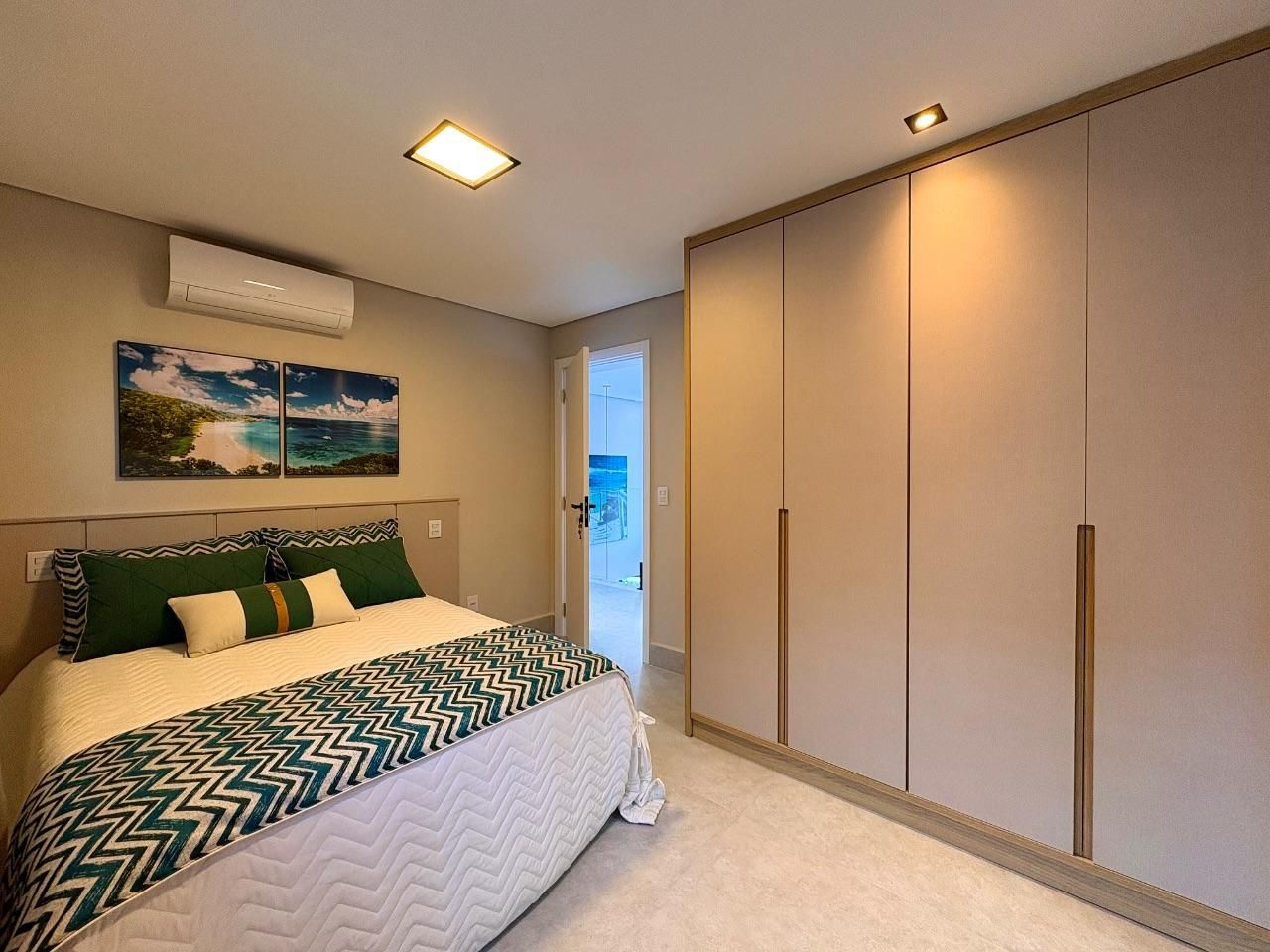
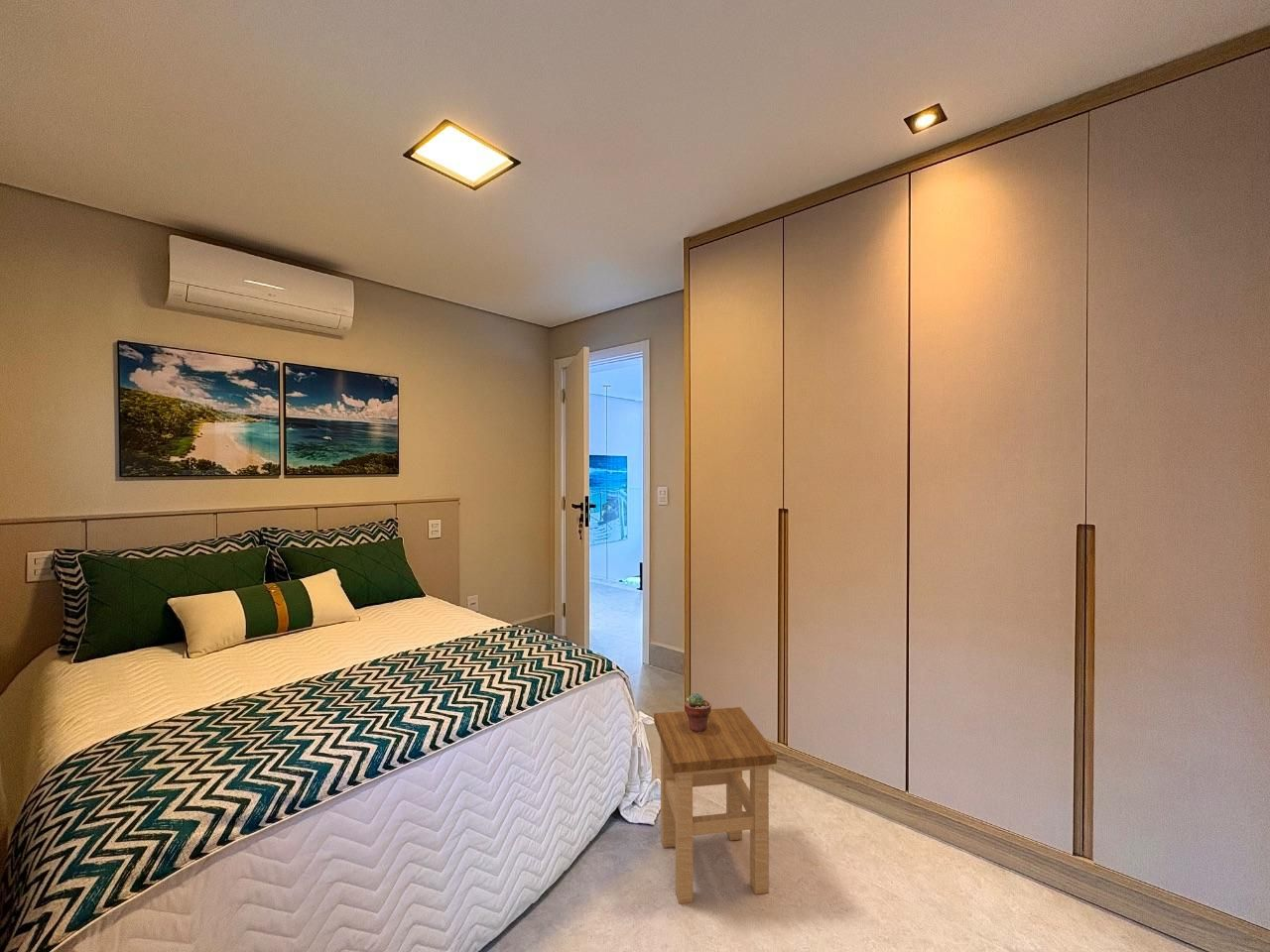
+ stool [653,706,778,904]
+ potted succulent [684,692,712,733]
